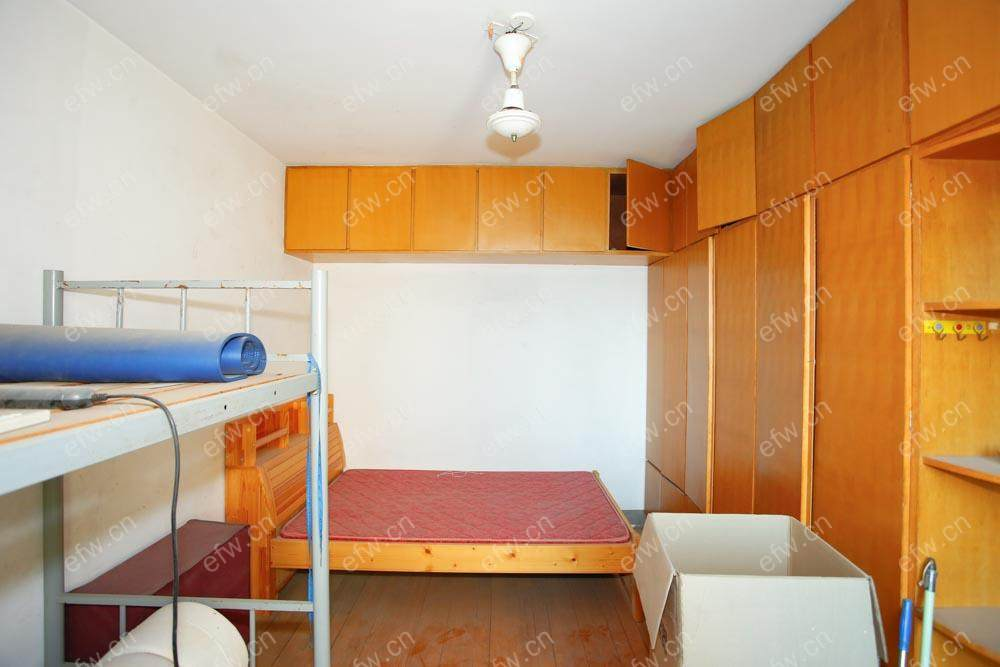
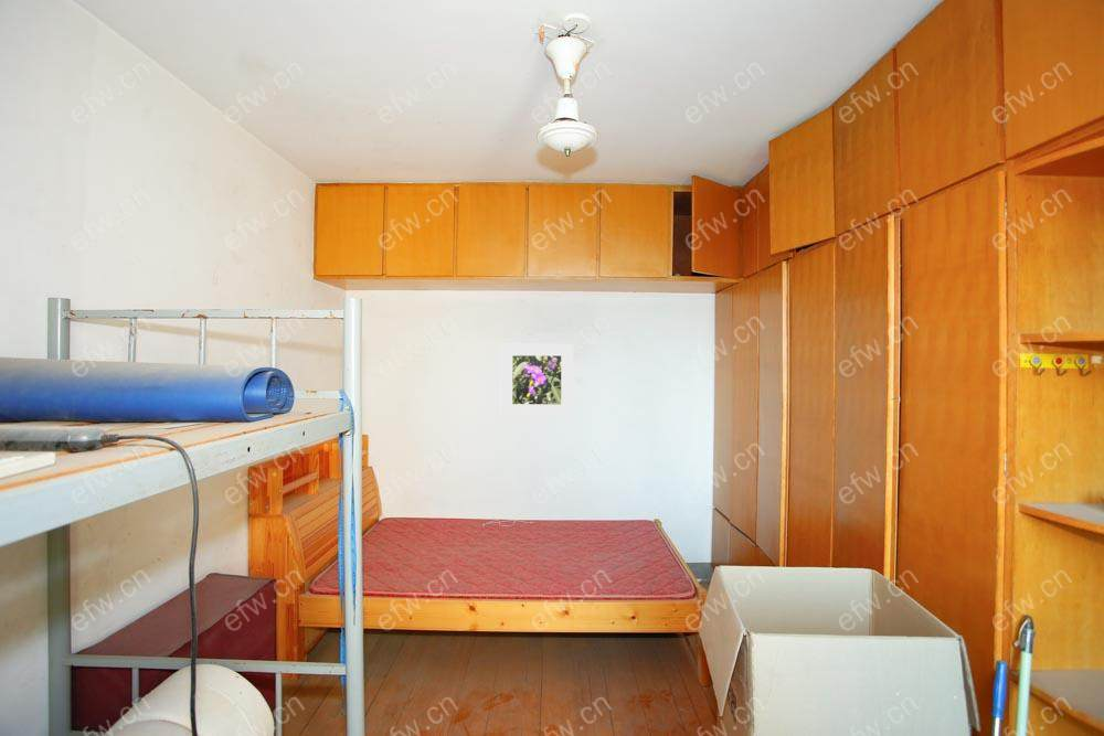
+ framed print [500,343,574,417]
